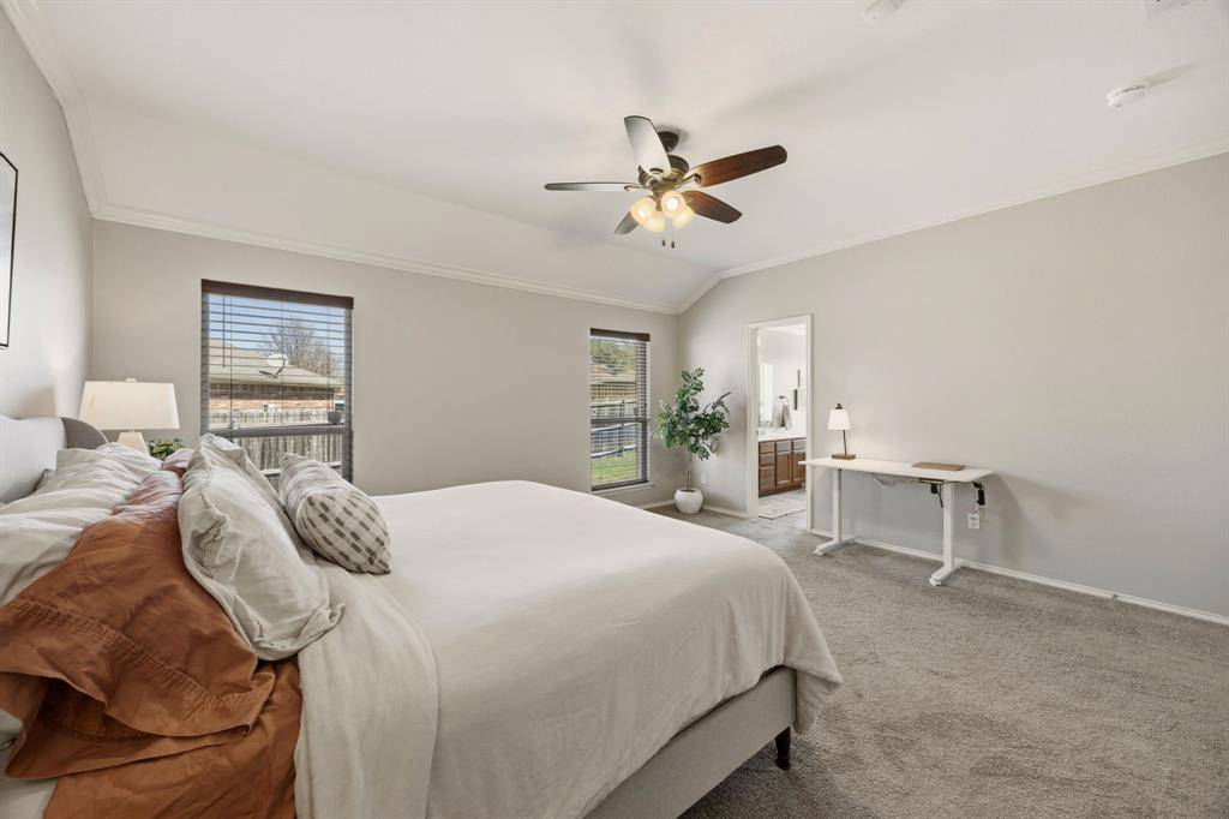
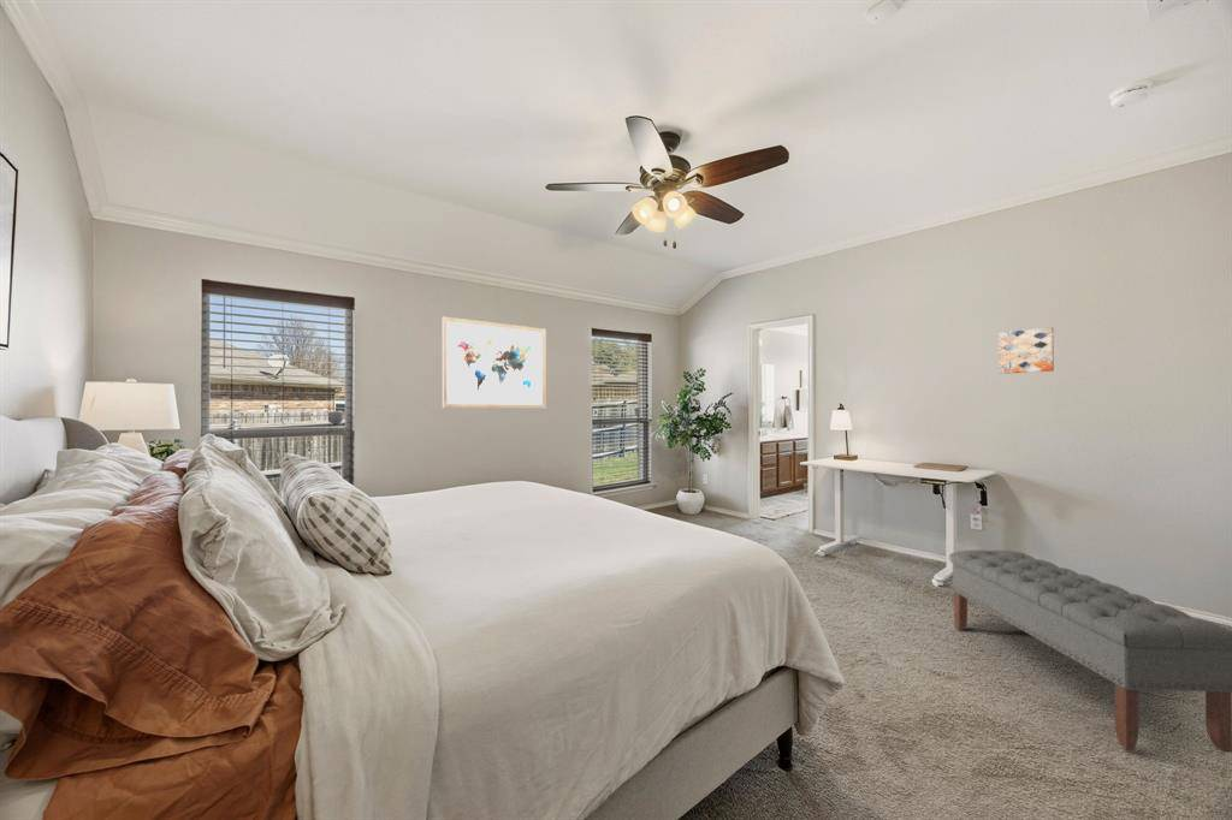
+ wall art [442,316,547,409]
+ wall art [997,326,1055,375]
+ bench [948,548,1232,754]
